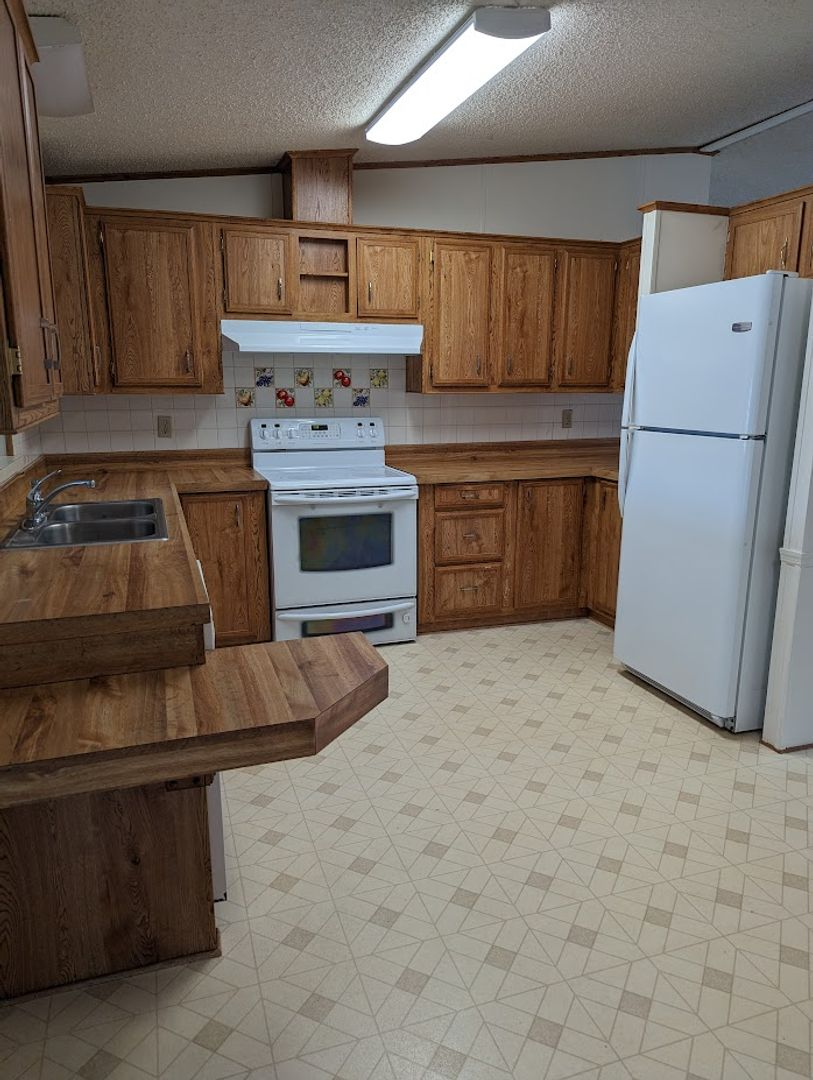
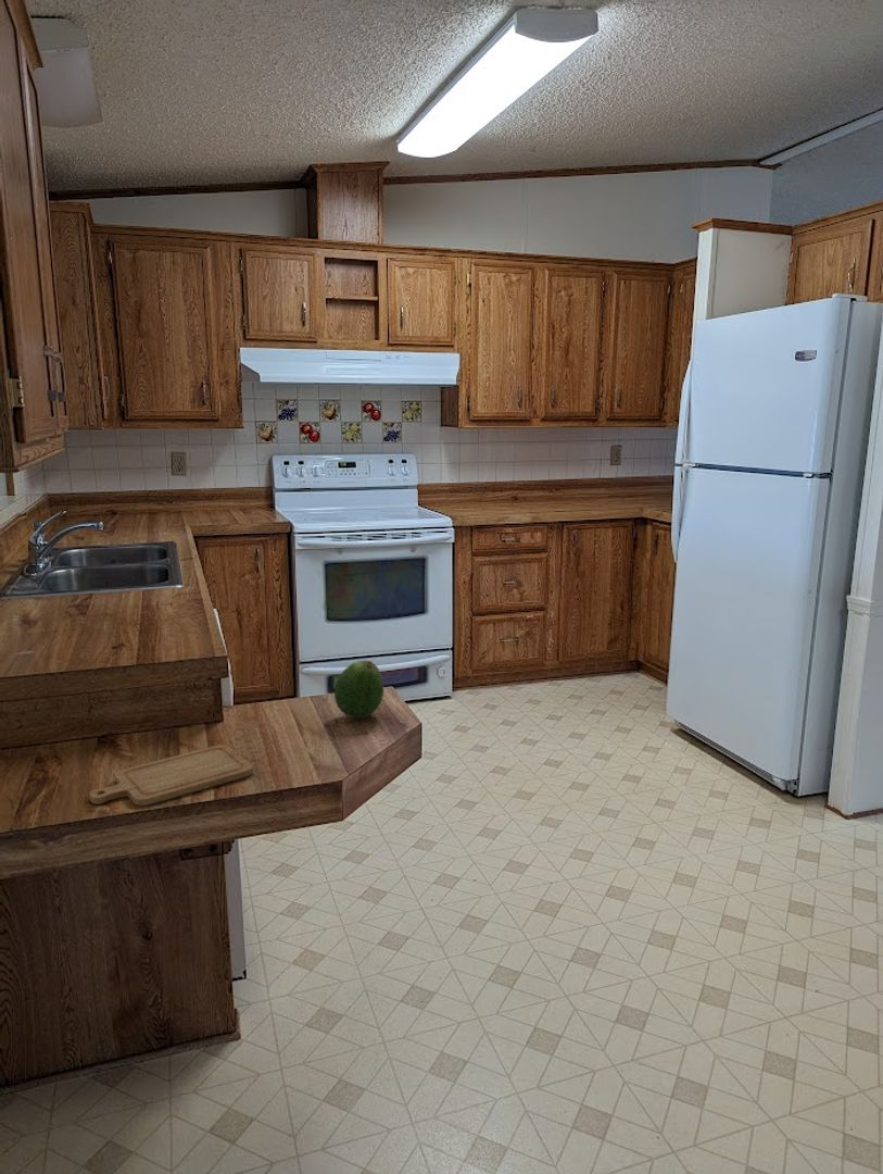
+ chopping board [89,744,254,807]
+ fruit [333,659,384,720]
